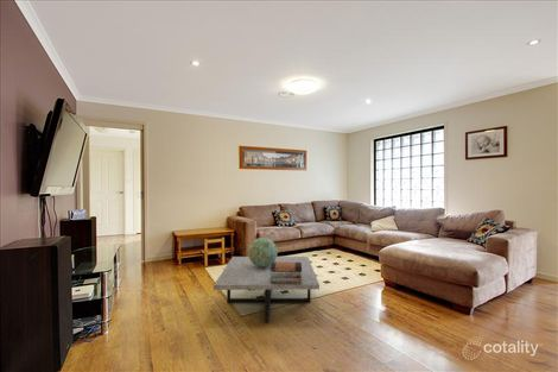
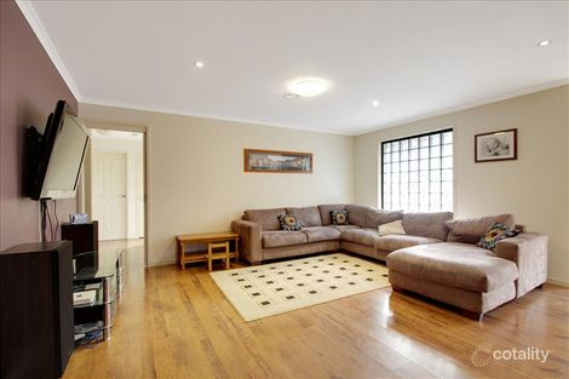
- book stack [271,261,302,285]
- decorative globe [247,237,279,267]
- coffee table [213,256,321,324]
